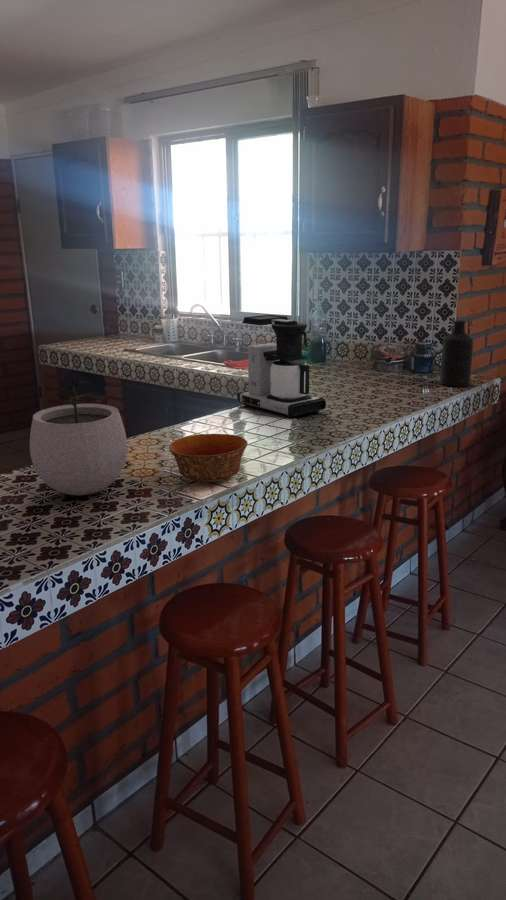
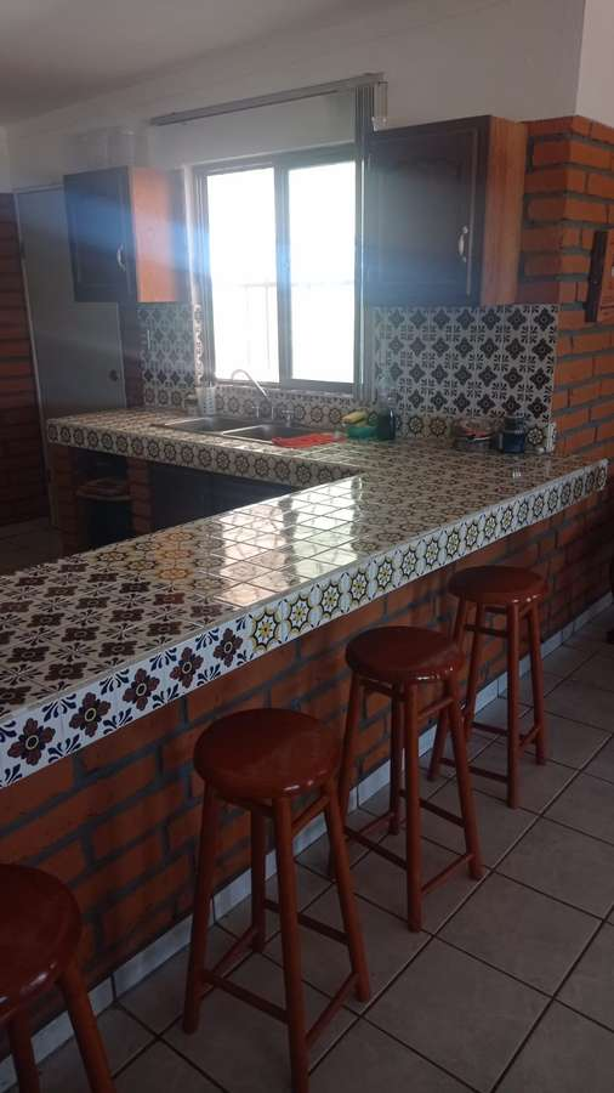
- bottle [439,320,474,388]
- plant pot [29,375,128,496]
- coffee maker [236,314,327,419]
- bowl [168,433,249,483]
